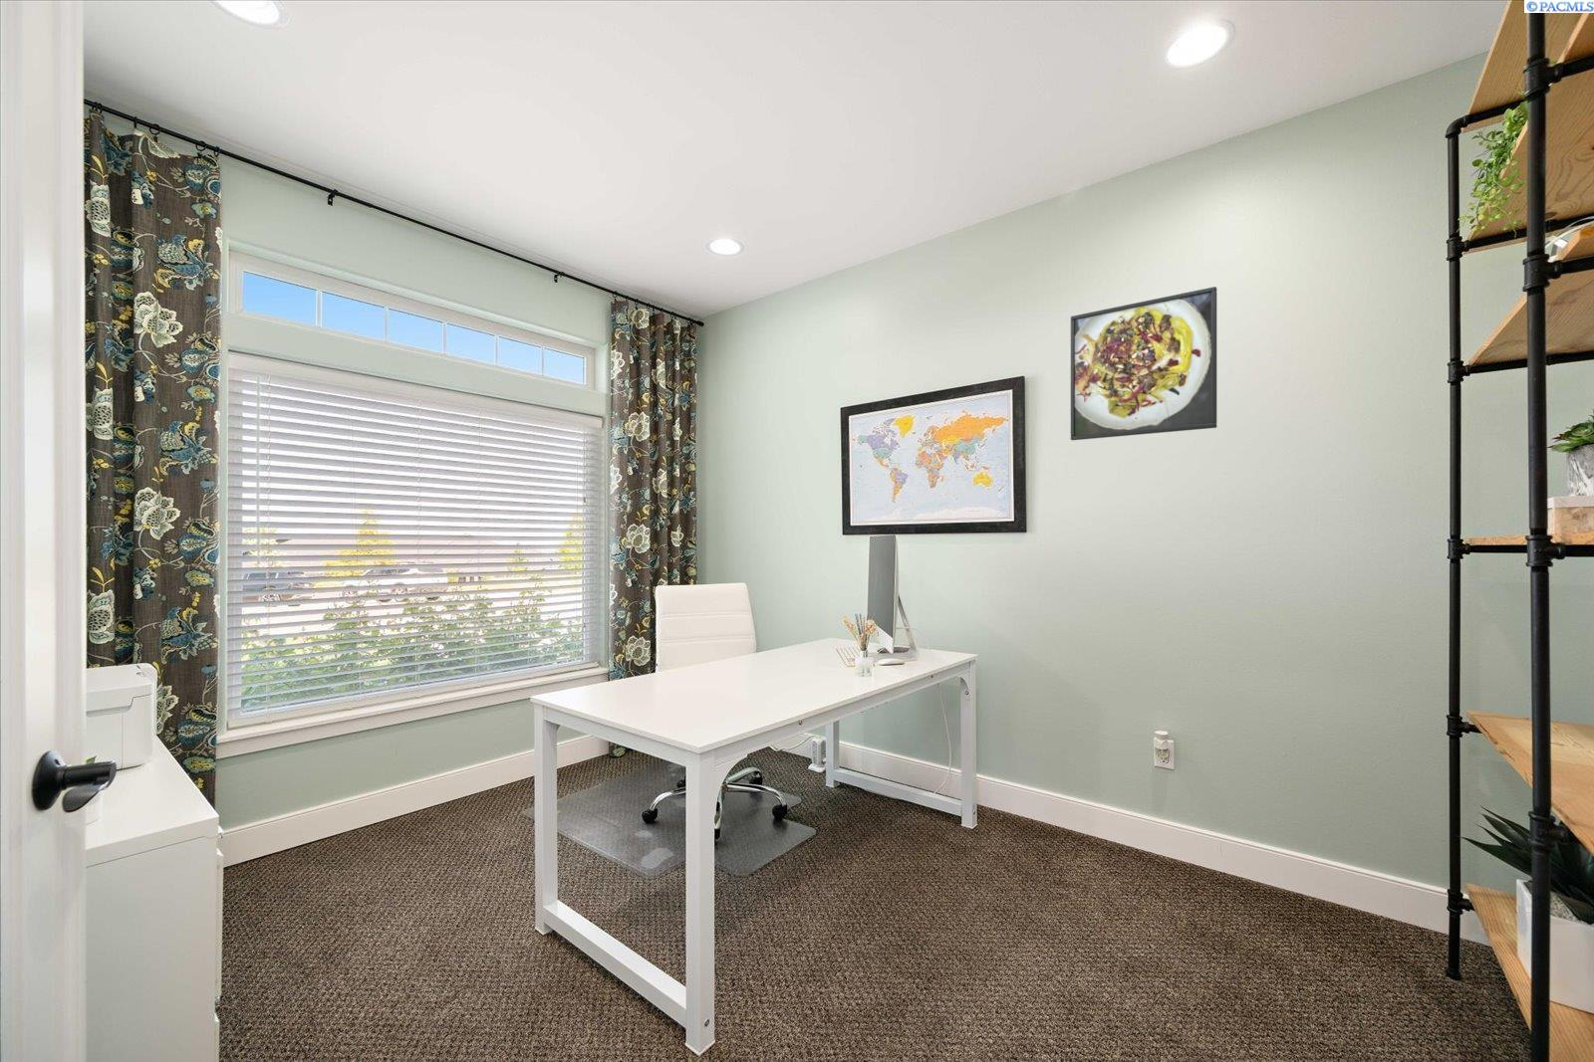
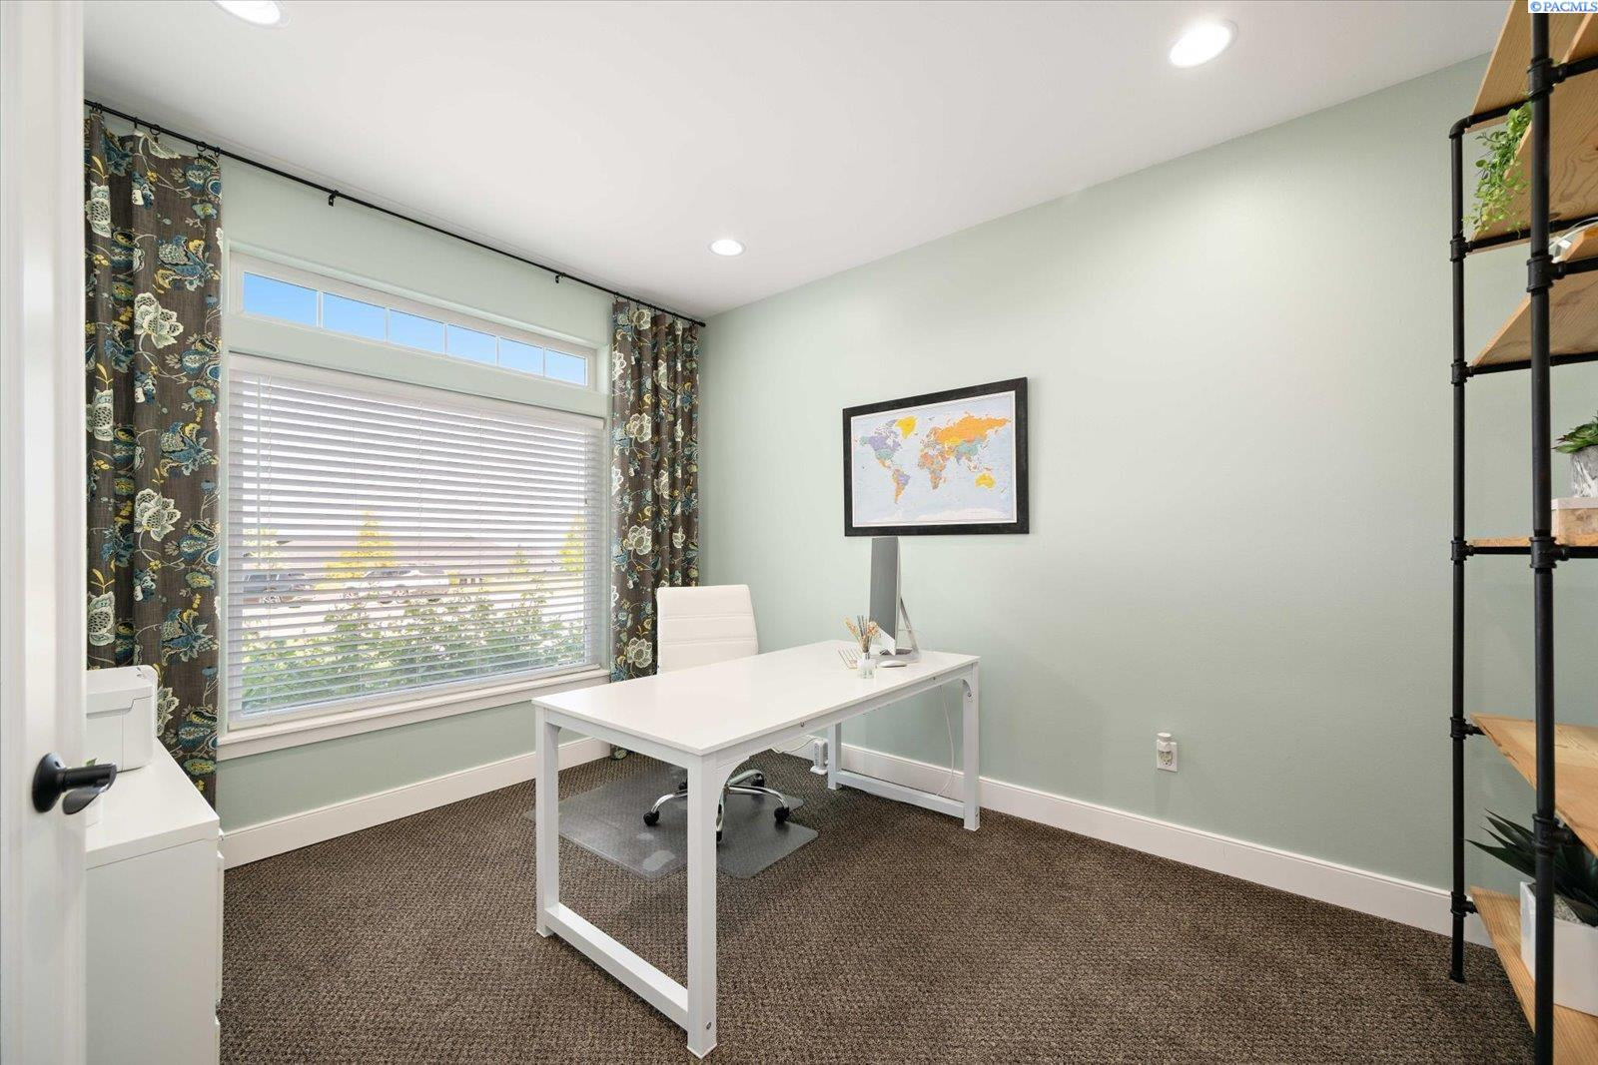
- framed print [1070,286,1217,441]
